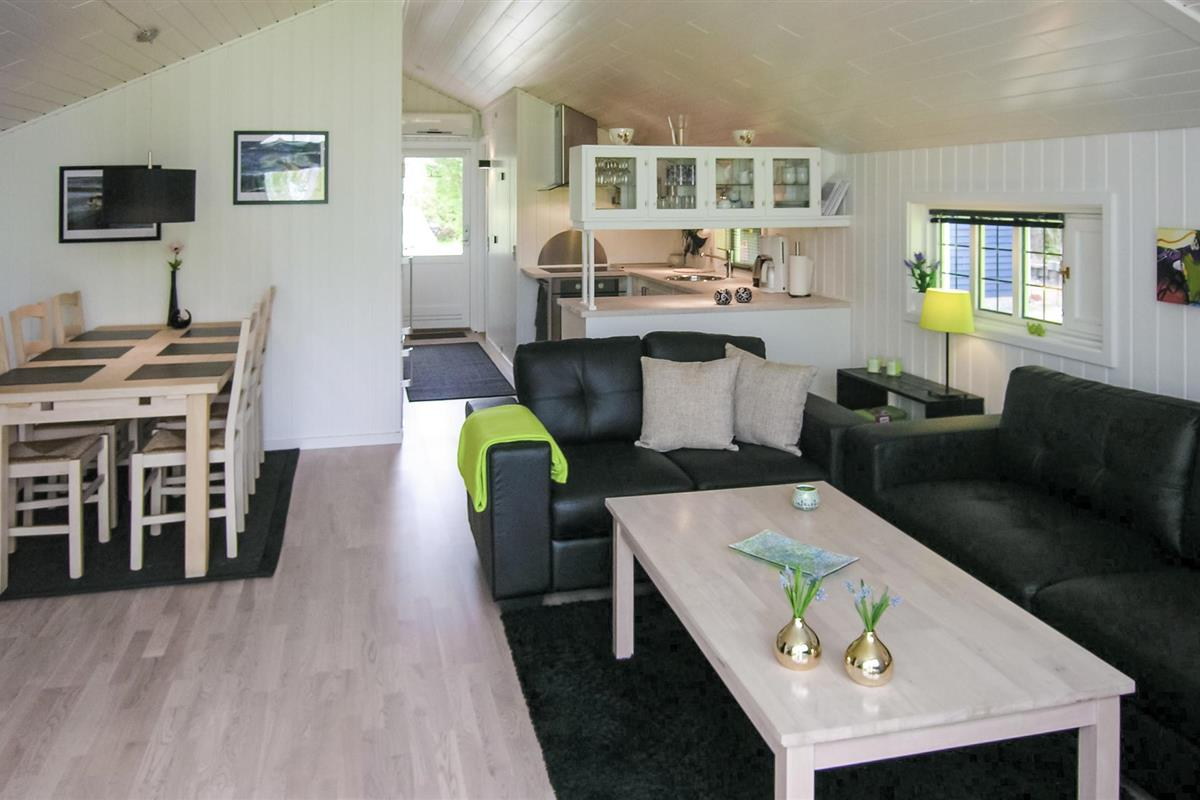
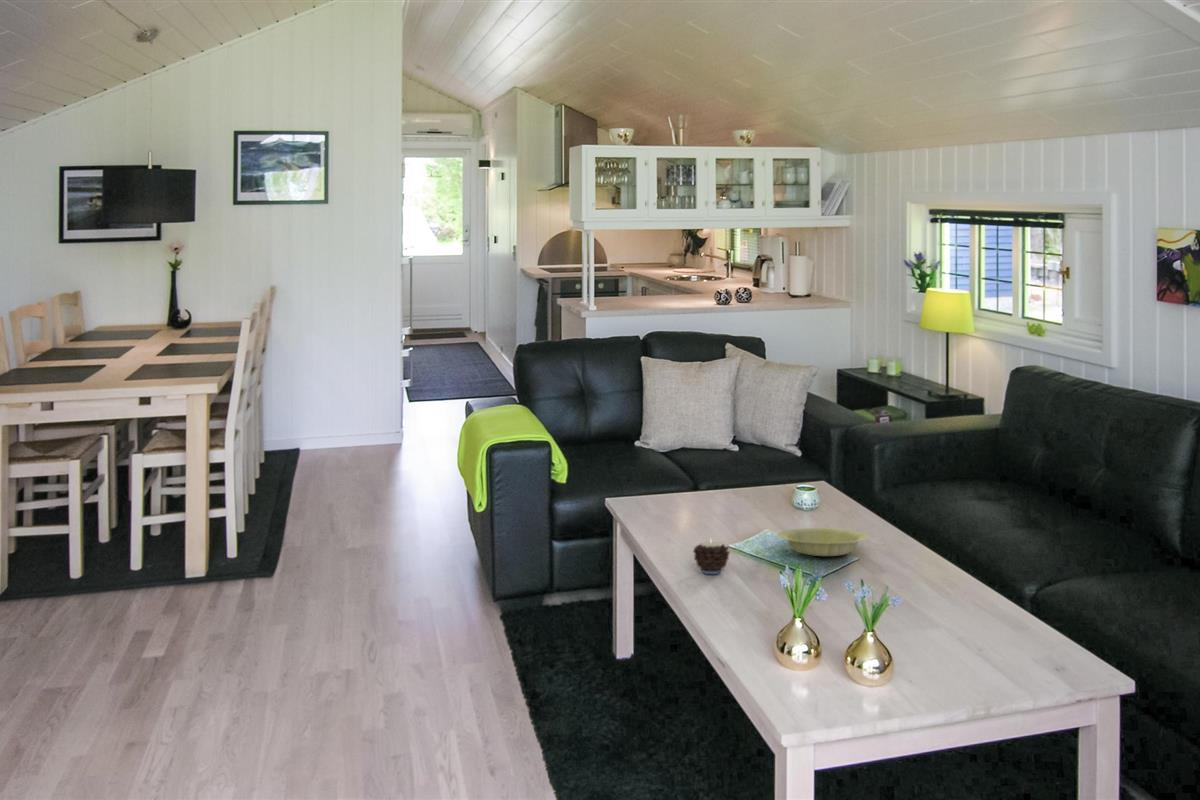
+ bowl [776,527,870,557]
+ candle [692,538,731,575]
